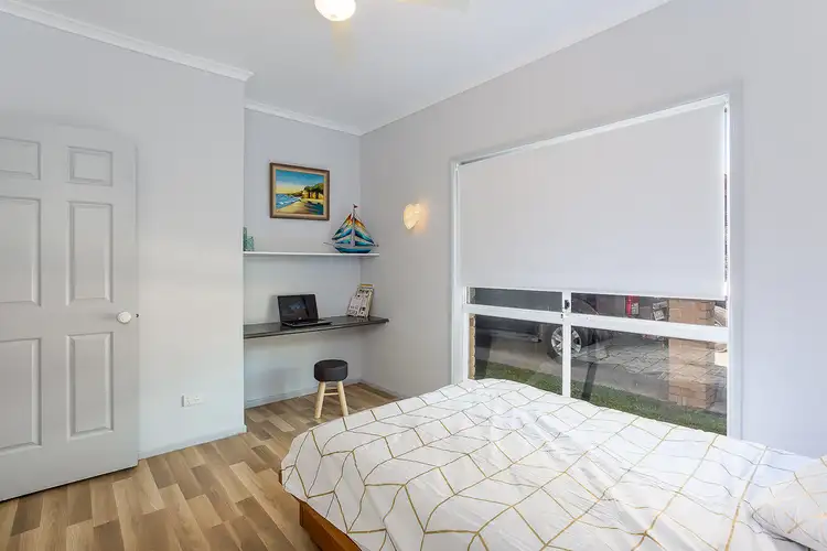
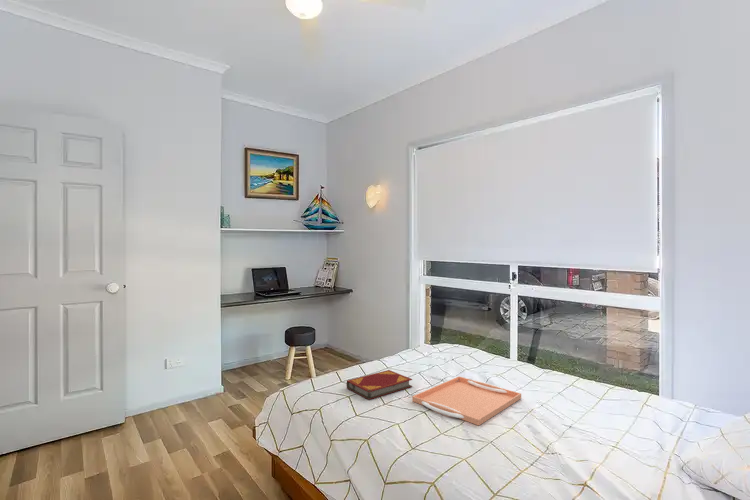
+ hardback book [345,369,413,401]
+ serving tray [411,376,522,427]
